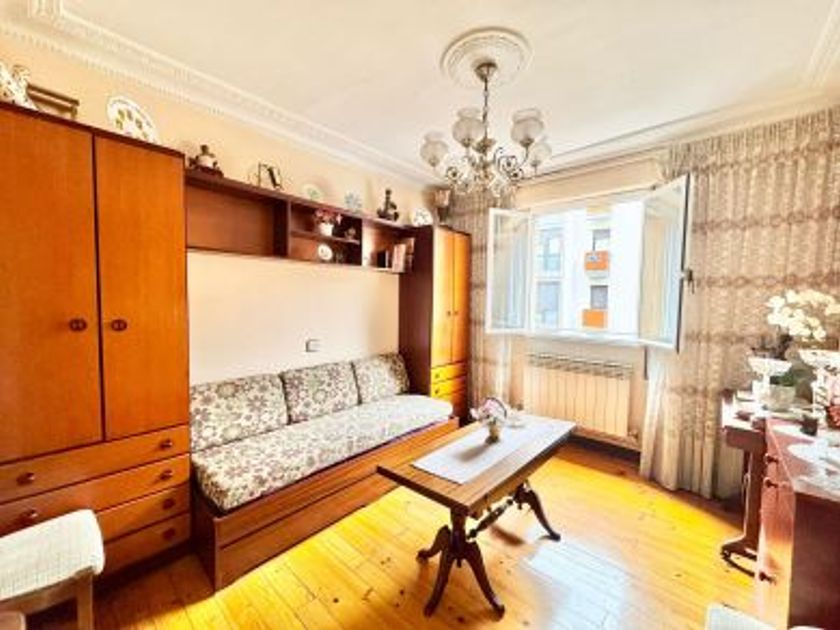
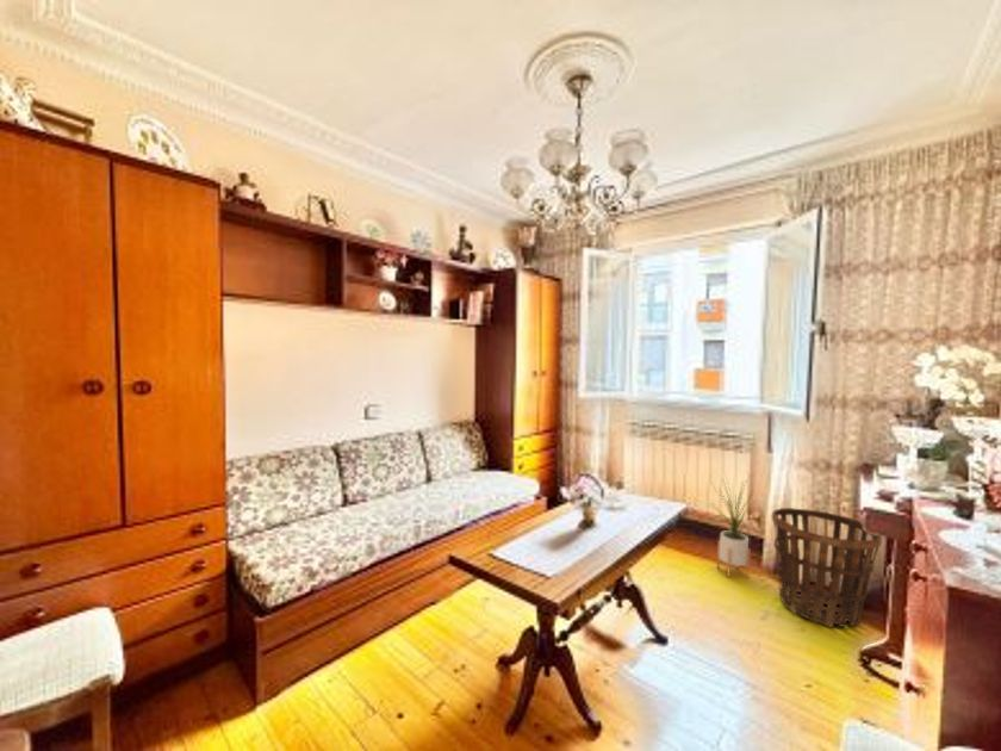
+ basket [771,507,883,628]
+ house plant [707,474,764,579]
